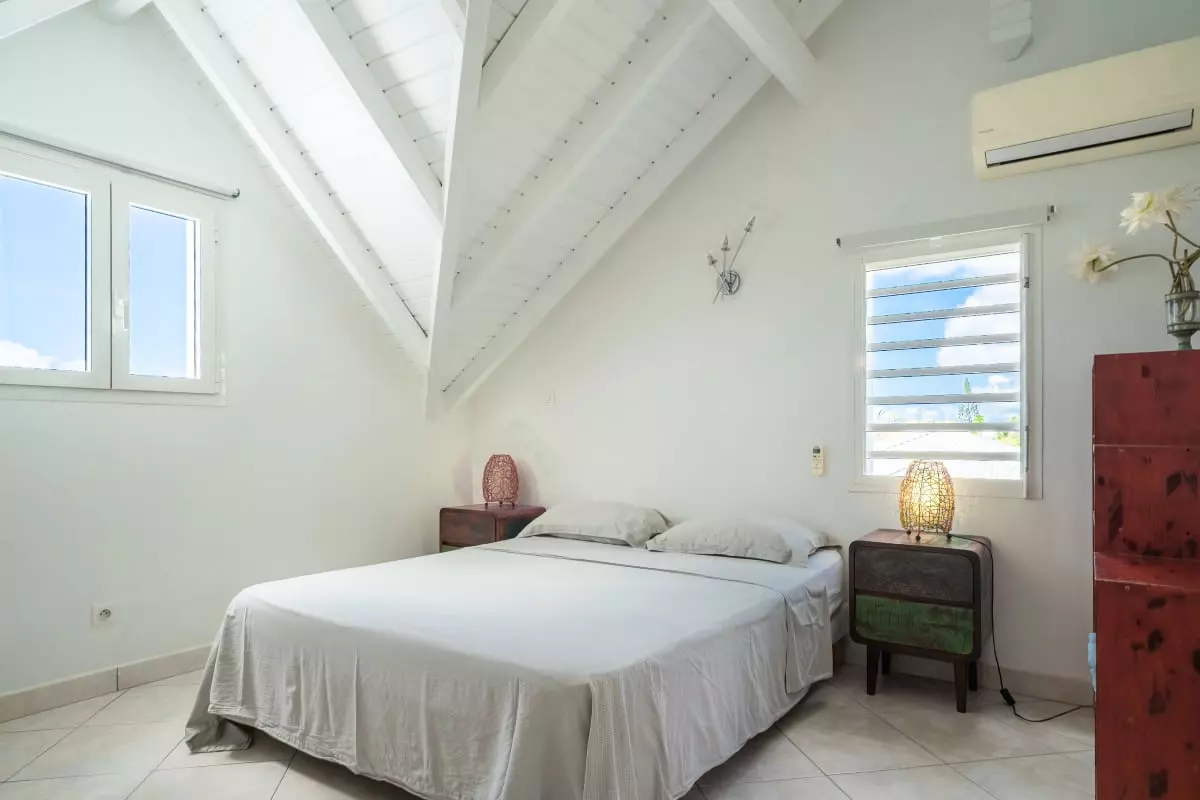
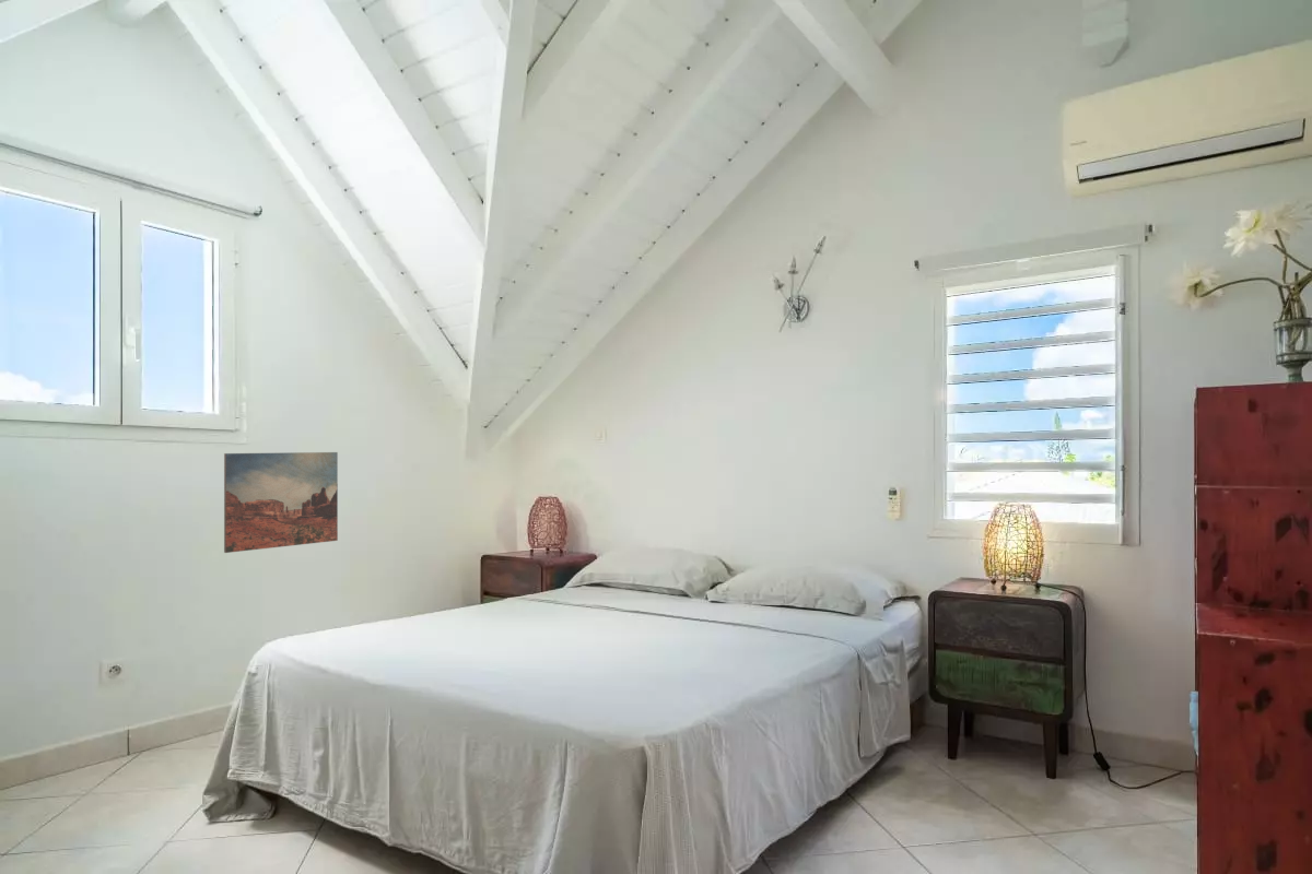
+ wall art [223,451,339,554]
